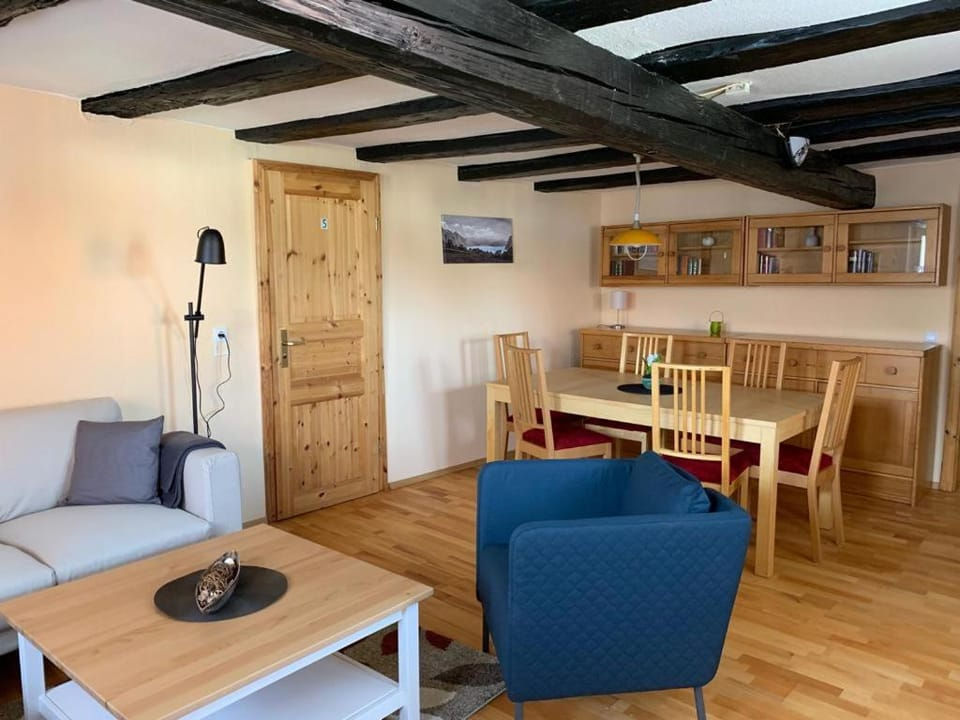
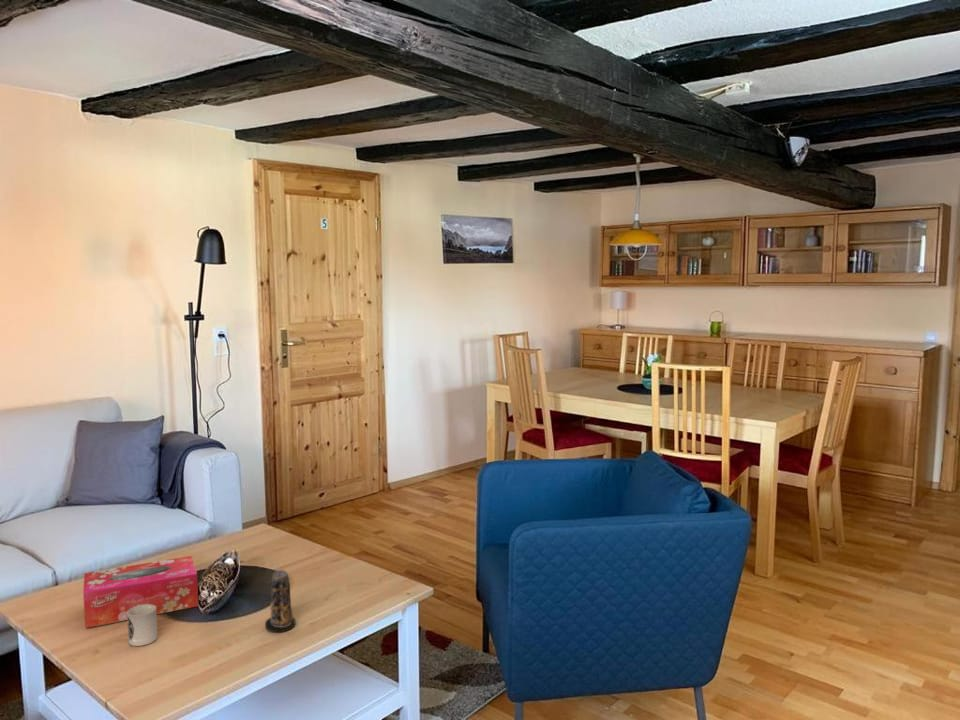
+ tissue box [82,555,199,629]
+ candle [264,569,296,633]
+ cup [127,604,159,647]
